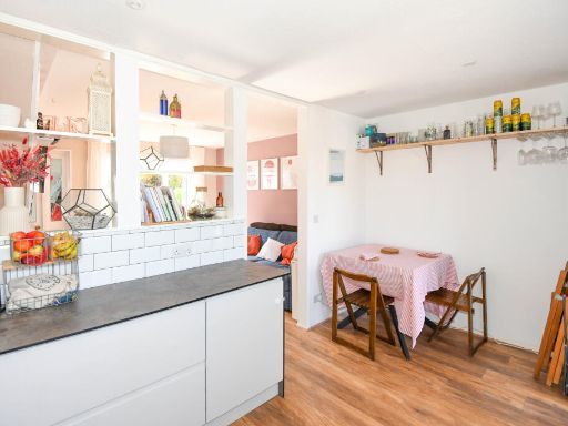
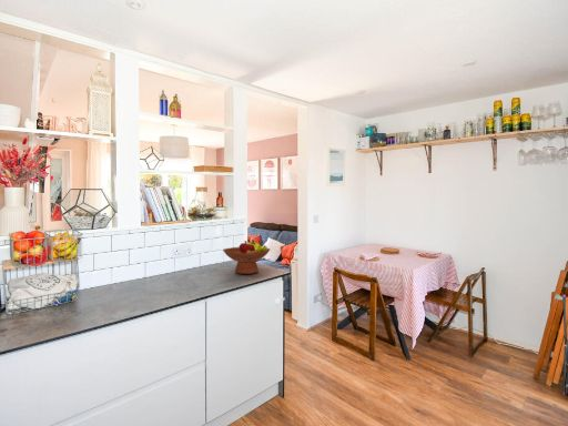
+ fruit bowl [222,239,271,275]
